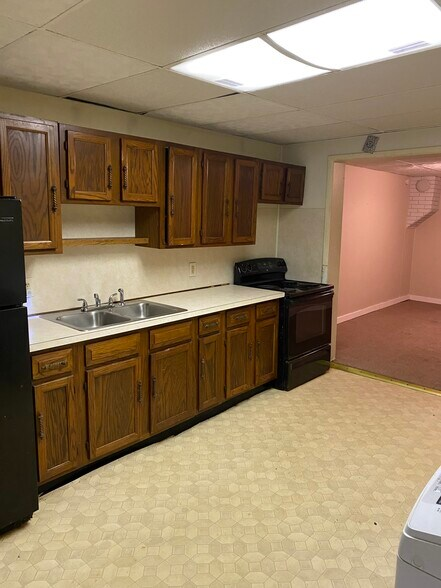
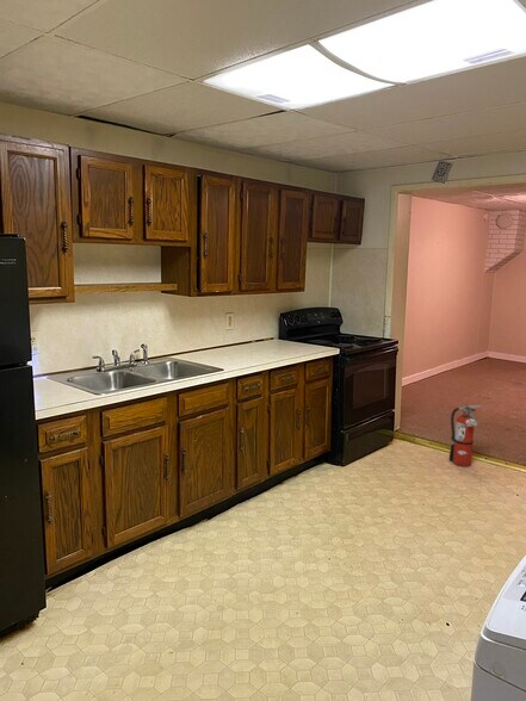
+ fire extinguisher [448,403,483,467]
